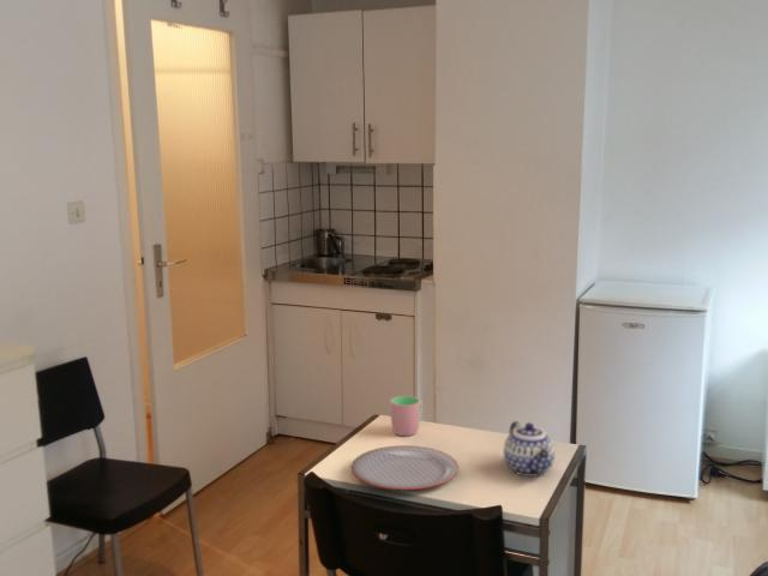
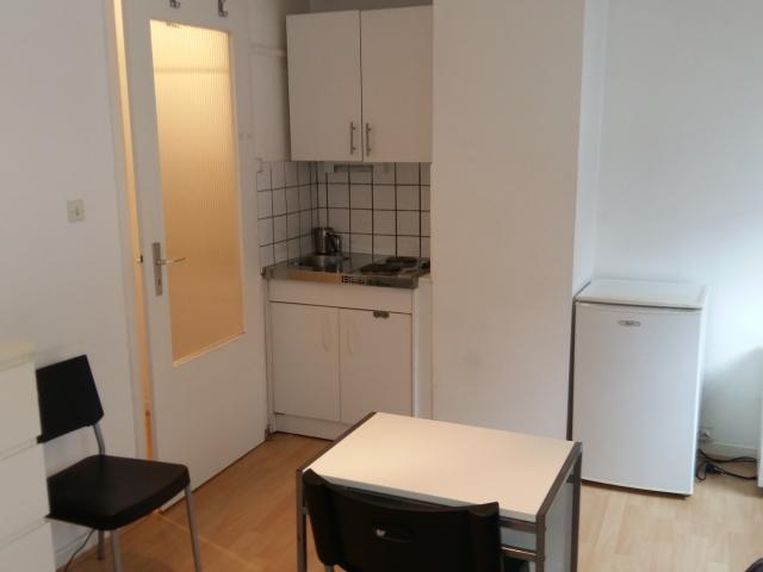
- teapot [503,420,556,478]
- cup [389,395,424,437]
- plate [350,444,460,491]
